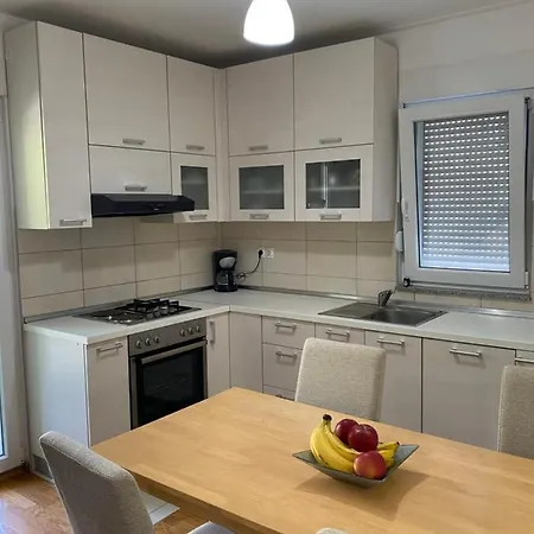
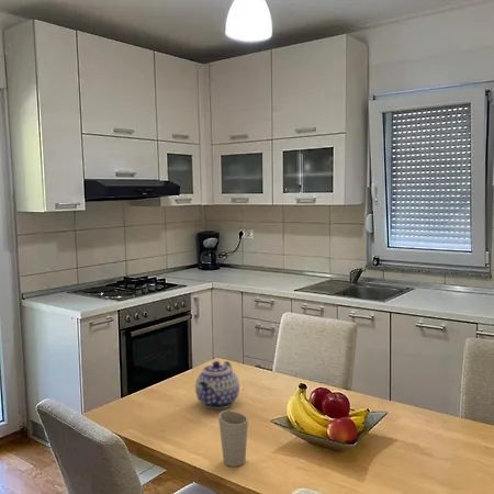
+ cup [217,409,249,468]
+ teapot [194,360,240,409]
